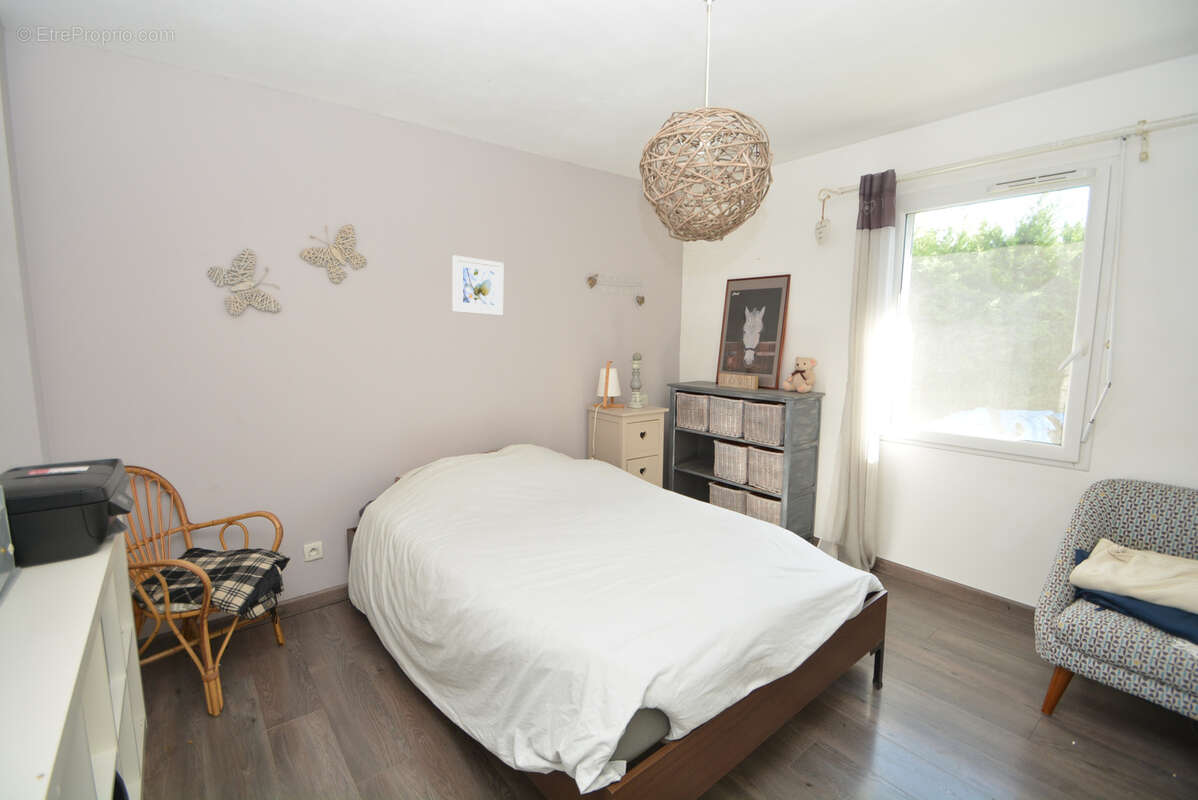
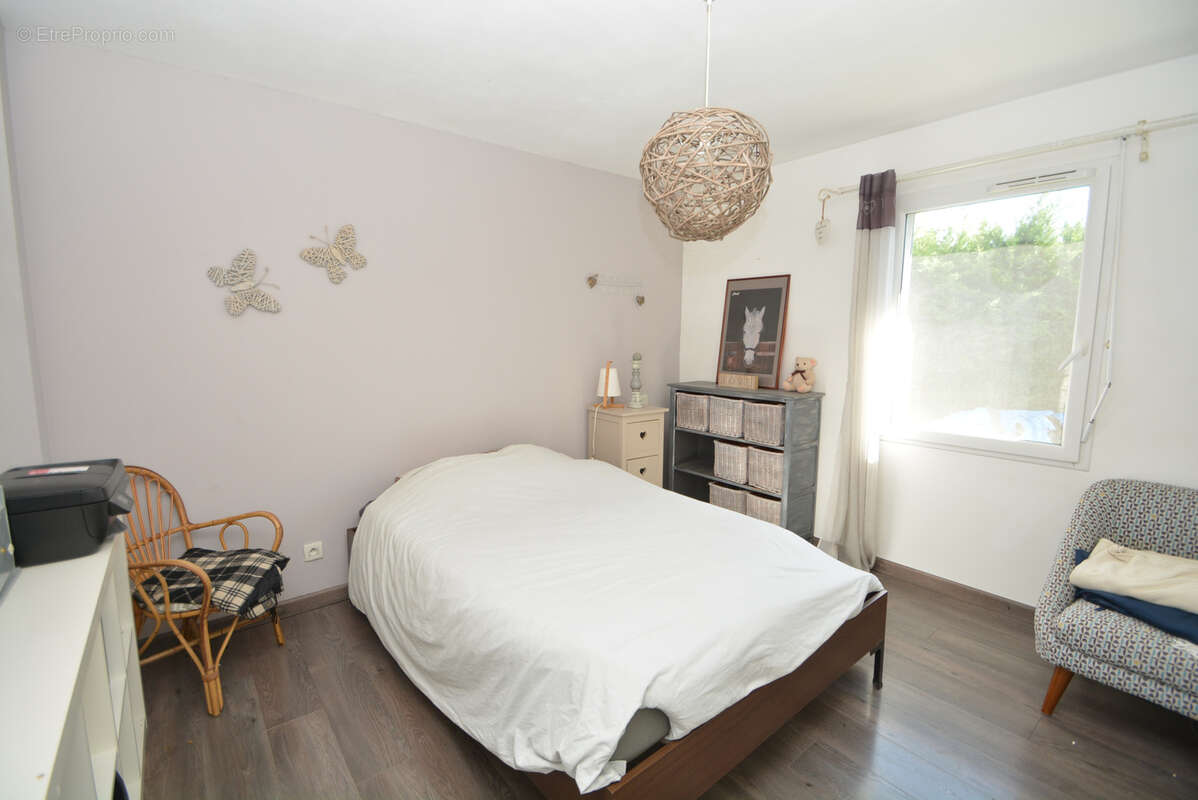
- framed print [451,254,505,317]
